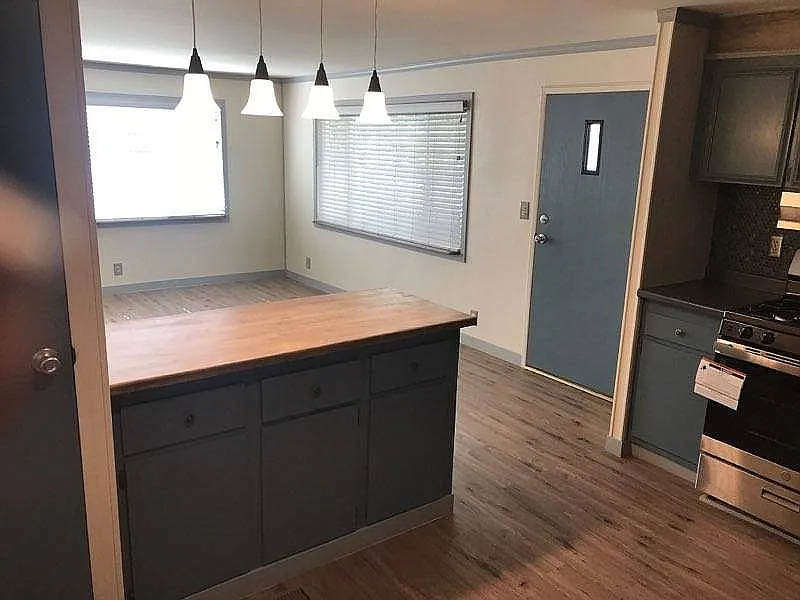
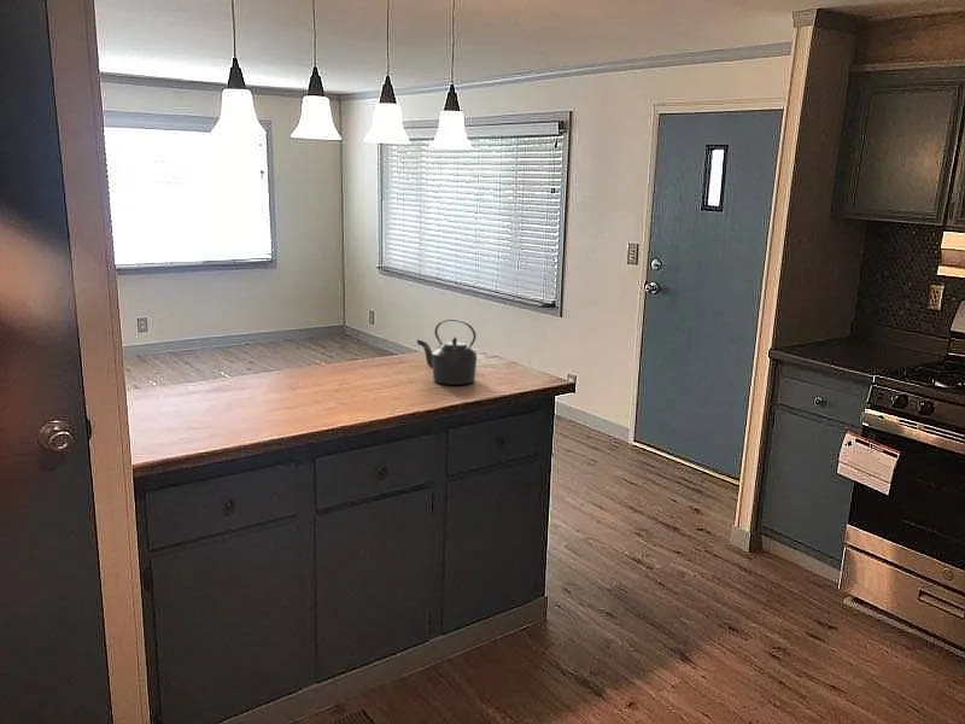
+ kettle [416,319,478,386]
